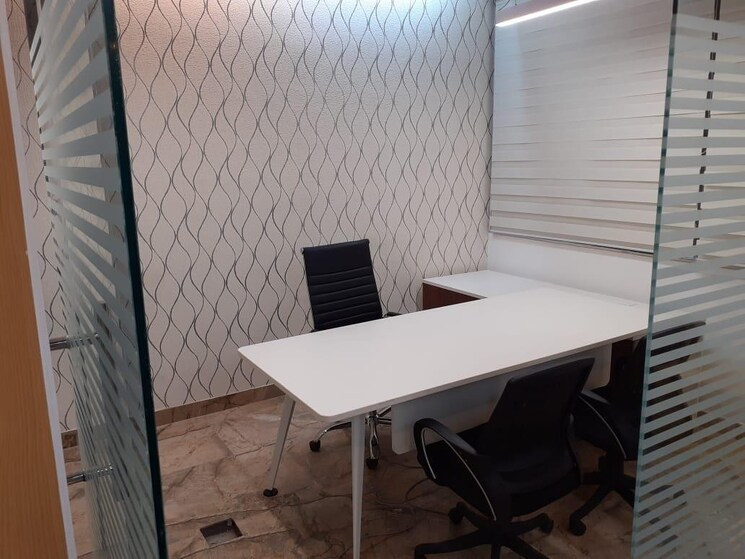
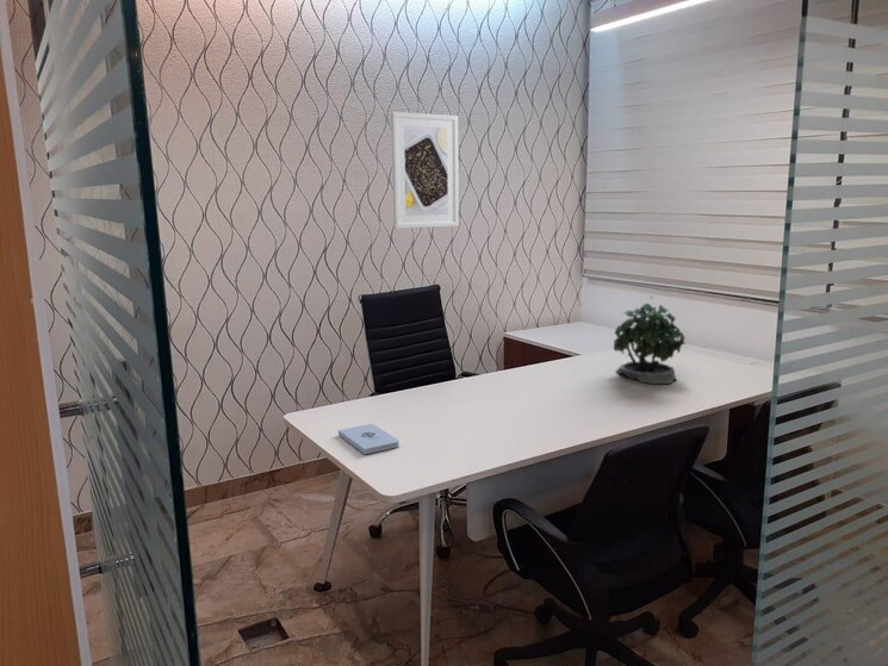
+ potted plant [613,295,687,385]
+ notepad [337,423,400,455]
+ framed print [390,111,460,230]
